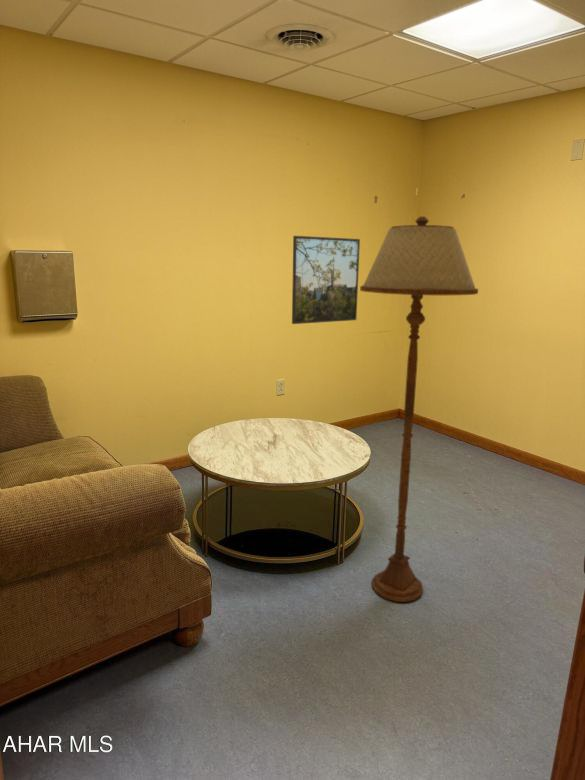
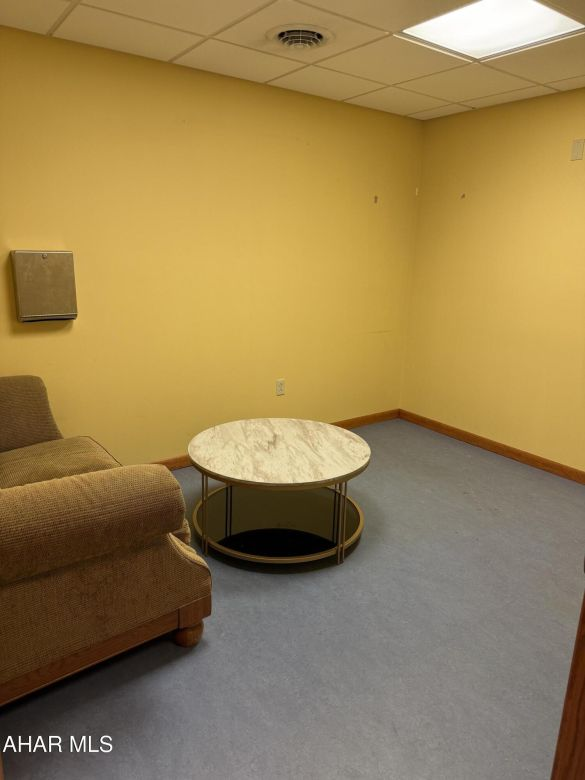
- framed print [291,235,361,325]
- floor lamp [359,215,479,603]
